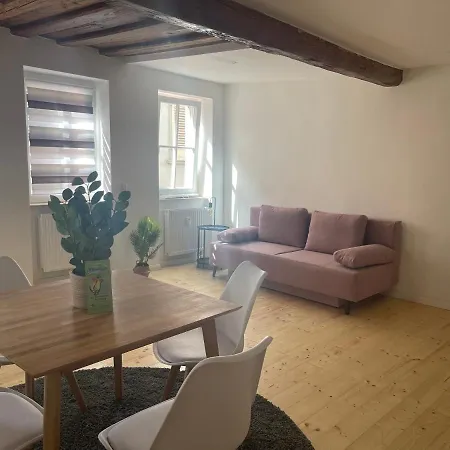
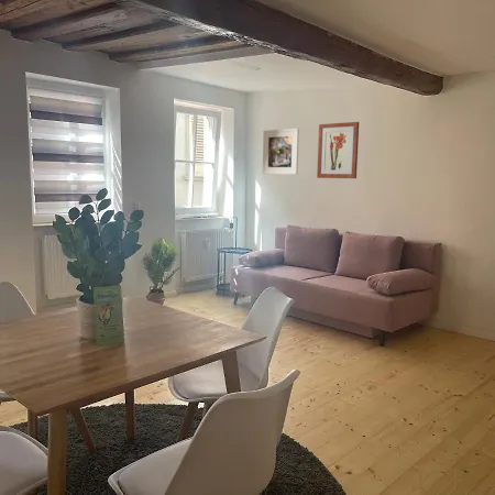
+ wall art [316,121,360,179]
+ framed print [262,128,300,176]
